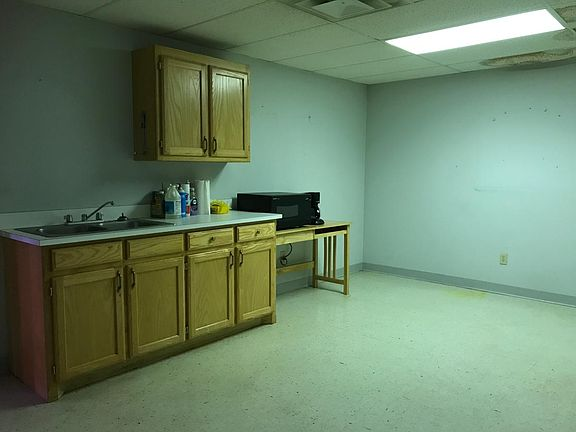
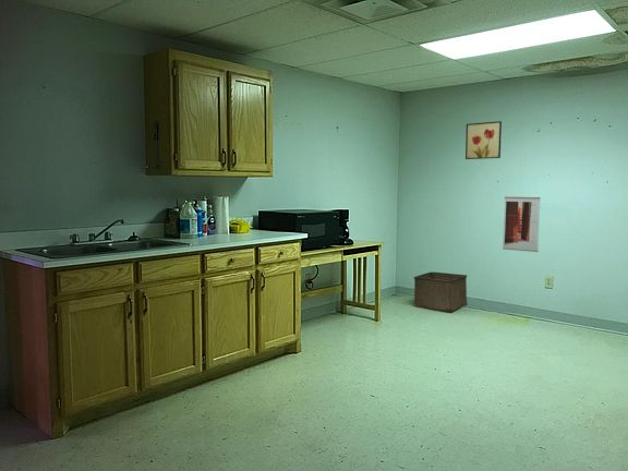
+ wall art [464,120,503,160]
+ storage bin [412,271,469,313]
+ wall art [502,196,542,253]
